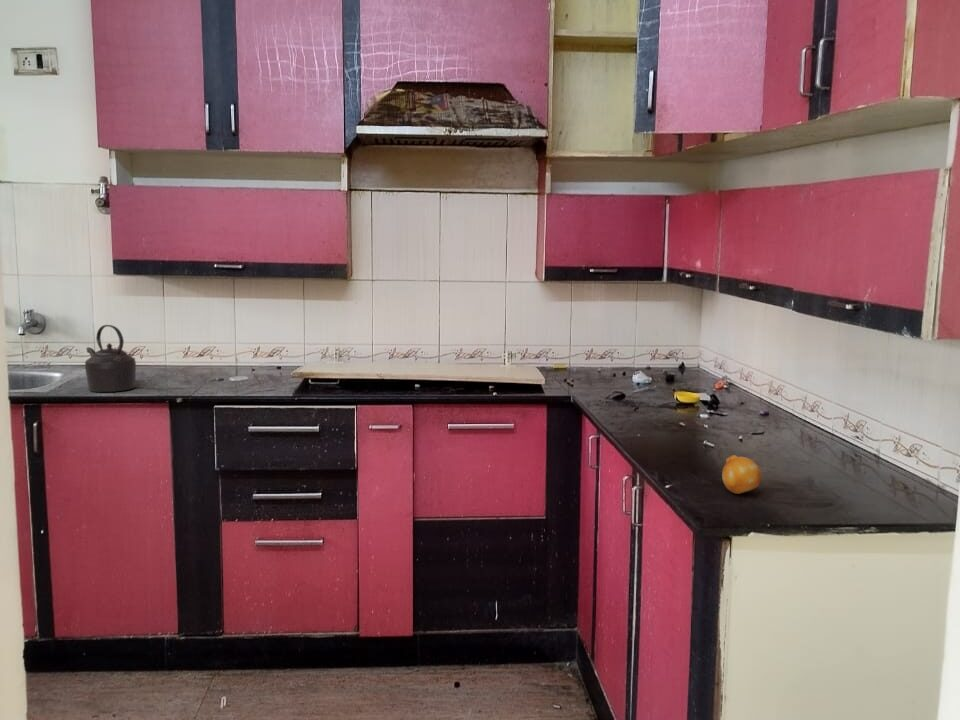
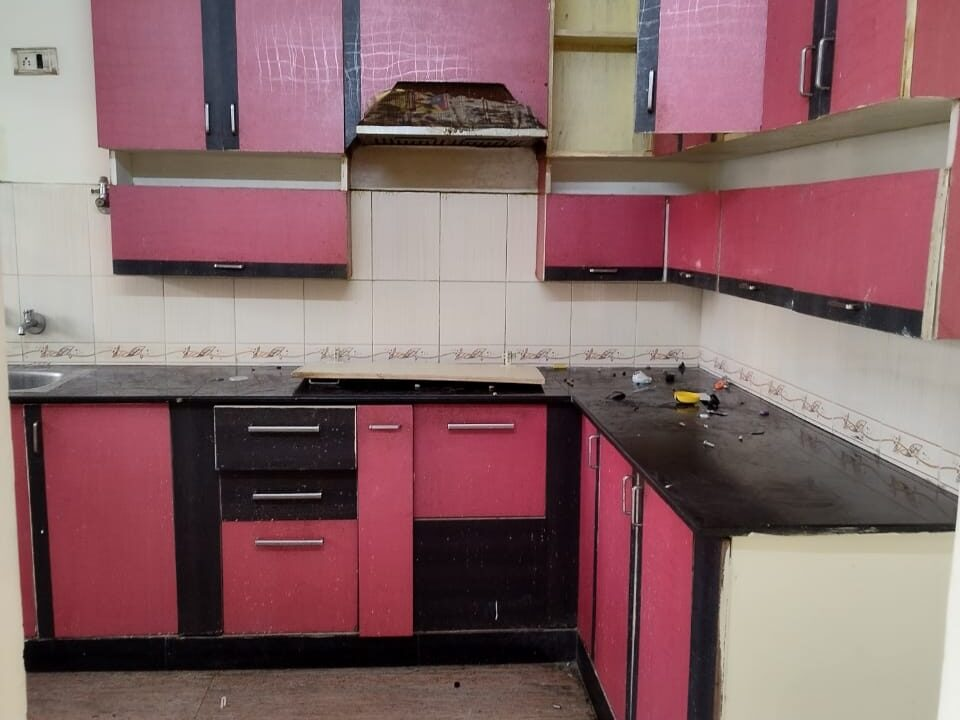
- kettle [84,324,137,393]
- fruit [721,454,762,495]
